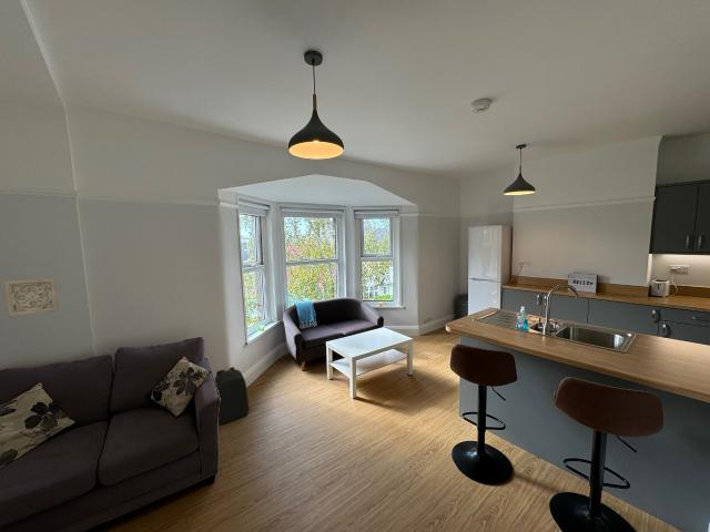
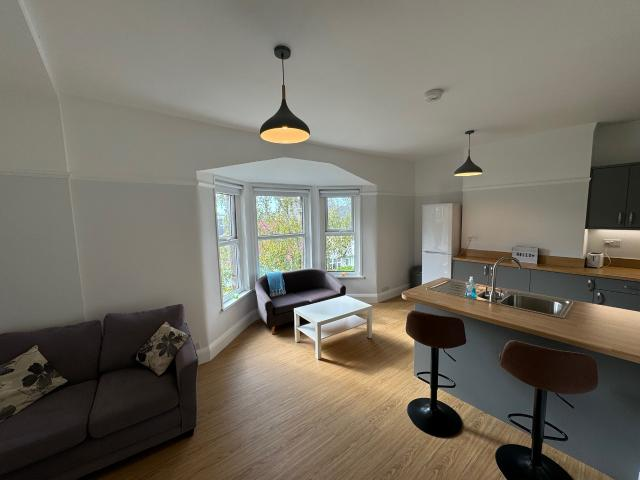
- backpack [213,366,251,426]
- wall ornament [3,277,59,317]
